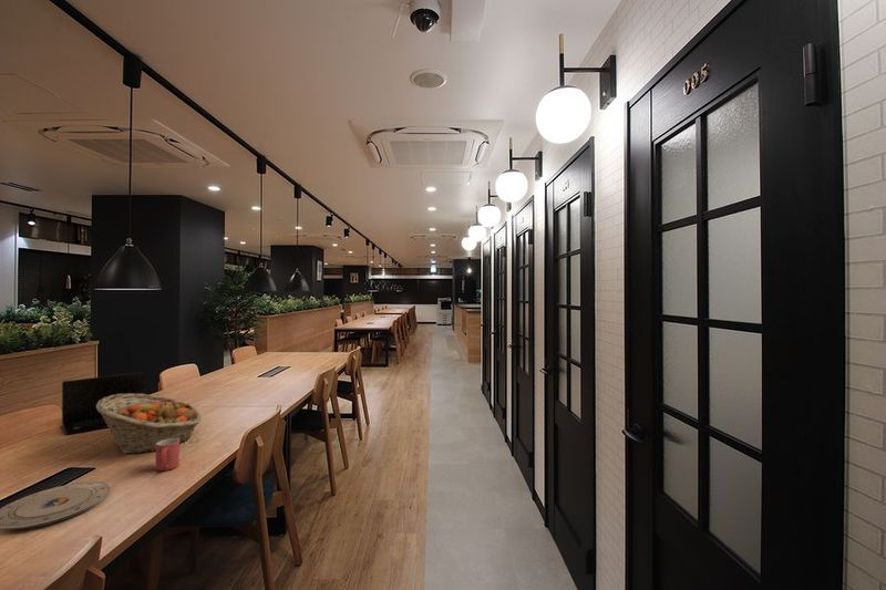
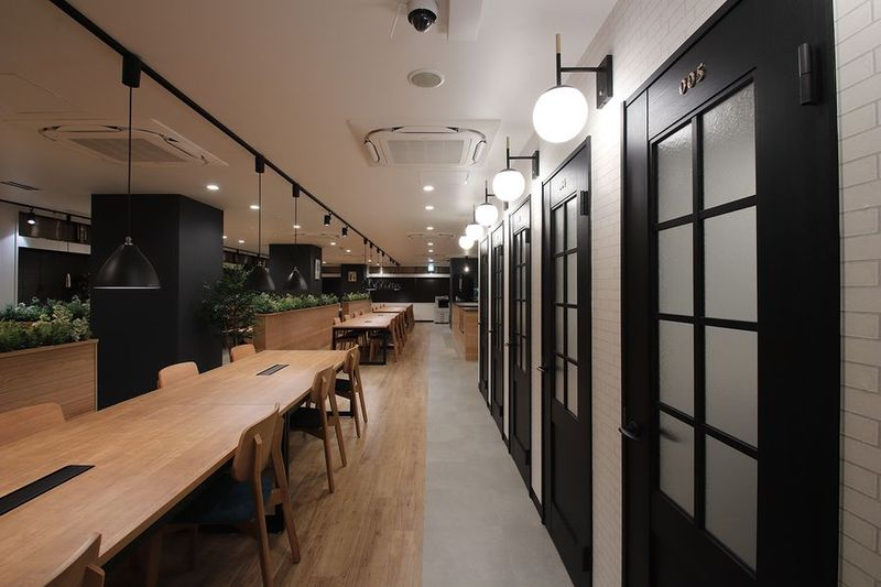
- fruit basket [96,393,203,454]
- mug [155,438,181,472]
- laptop [61,371,145,436]
- plate [0,482,111,530]
